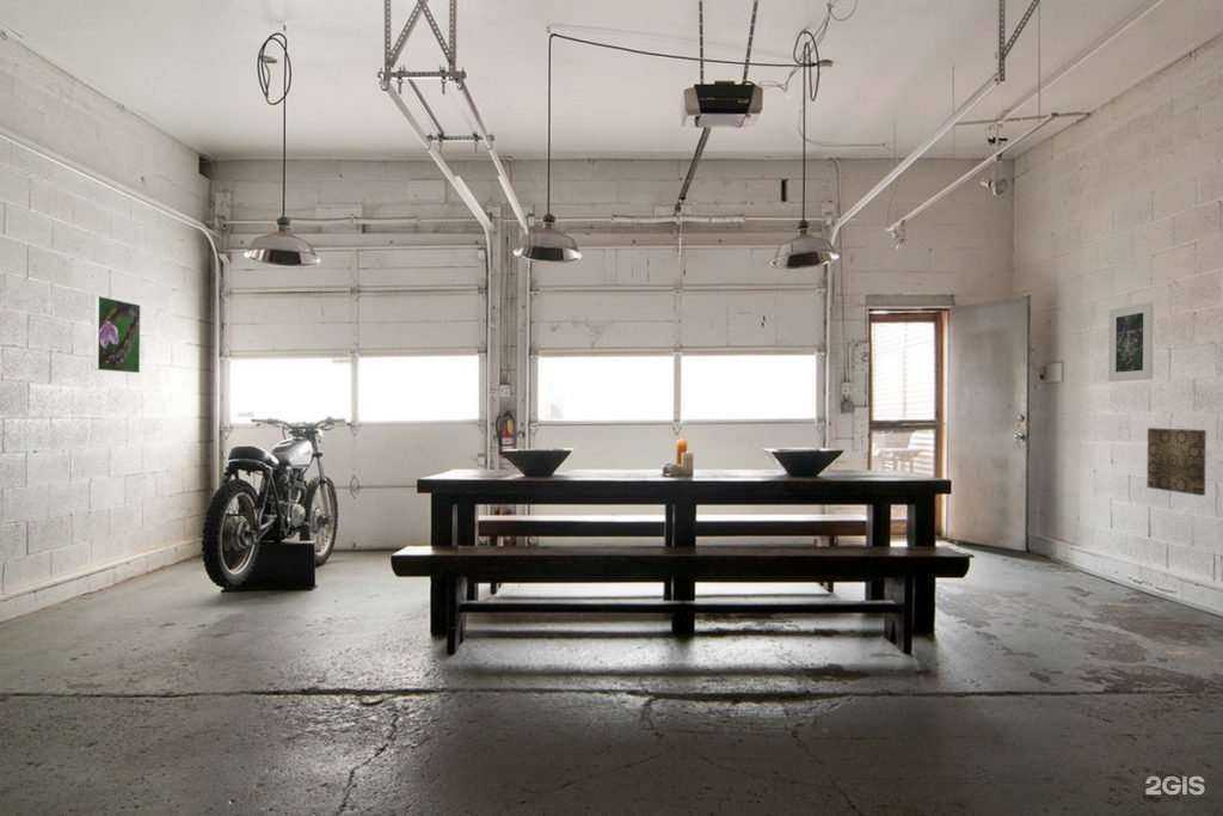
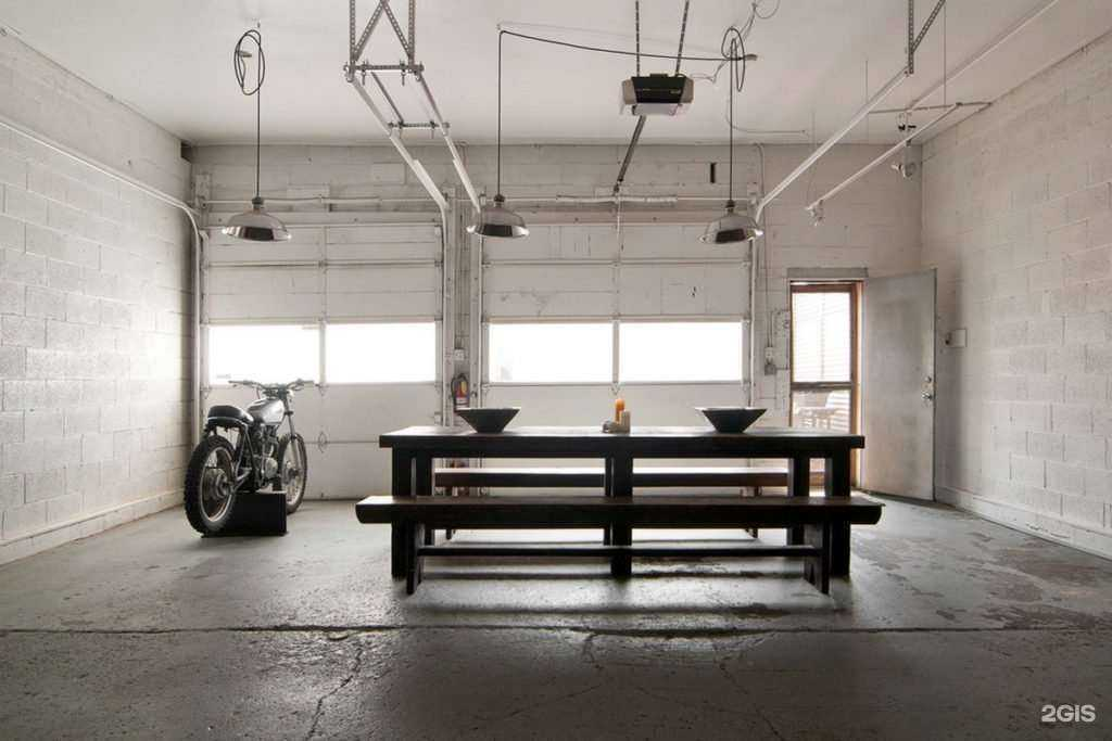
- wall art [1147,427,1207,497]
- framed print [1107,301,1155,382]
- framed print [92,295,141,374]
